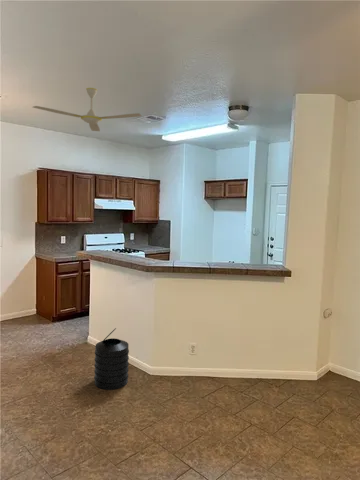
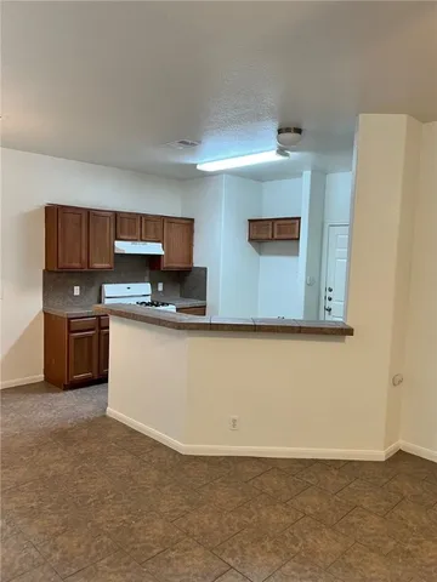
- ceiling fan [32,87,142,132]
- trash can [93,327,130,391]
